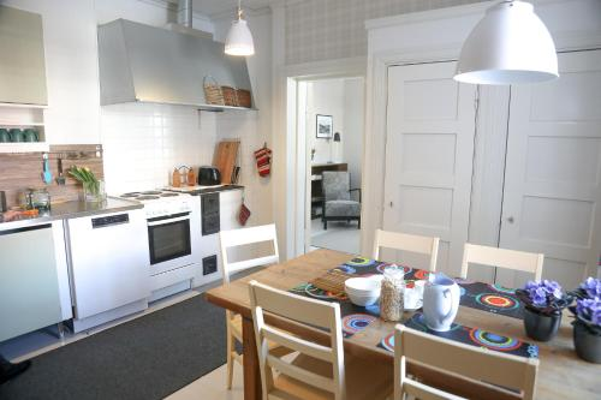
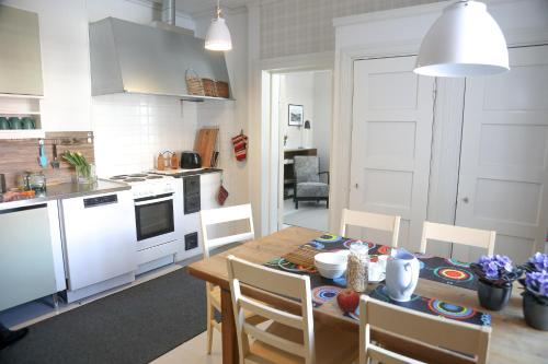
+ fruit [335,287,361,313]
